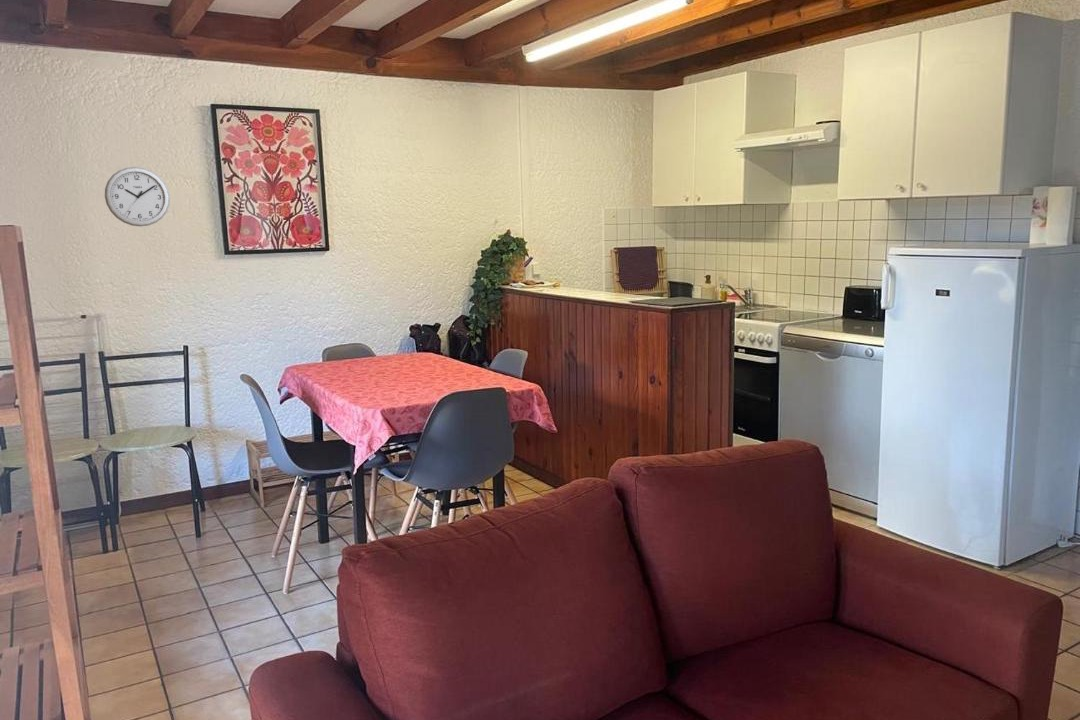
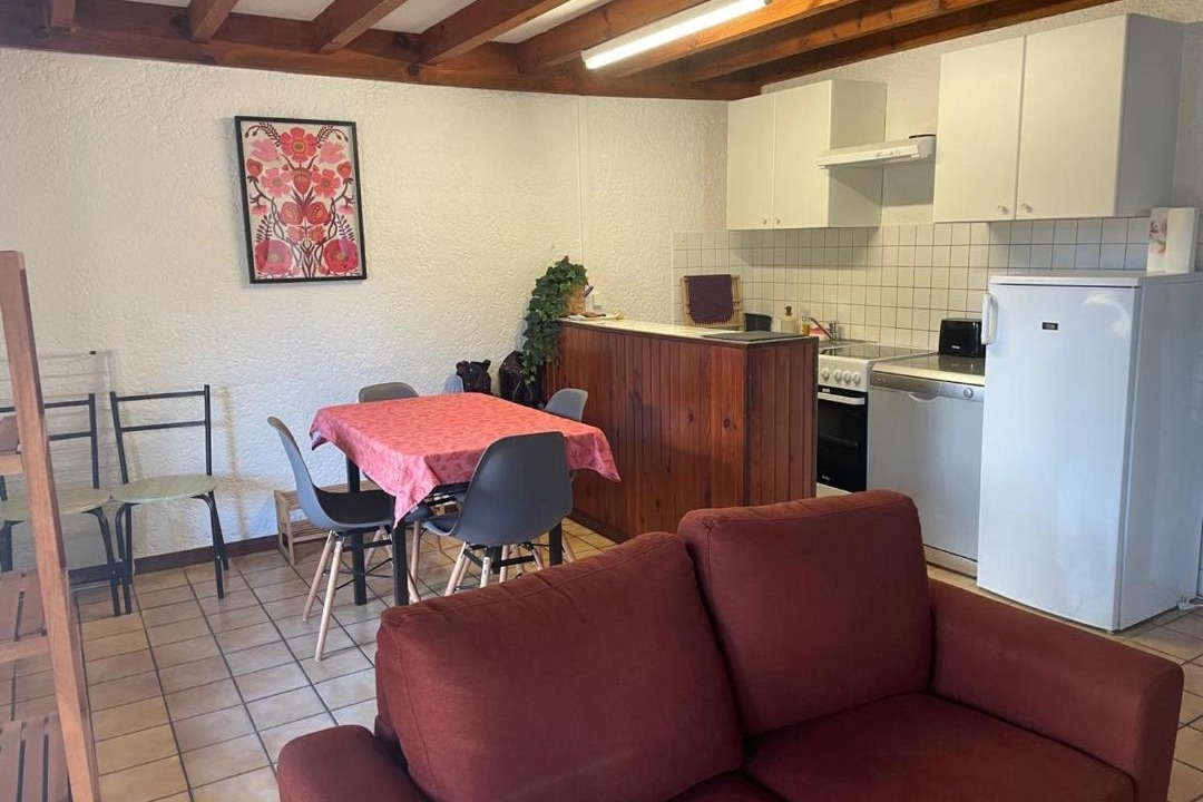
- wall clock [104,166,171,227]
